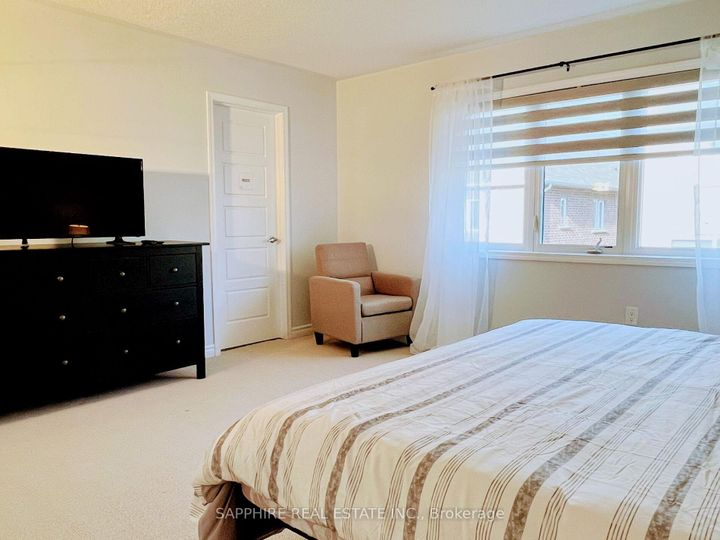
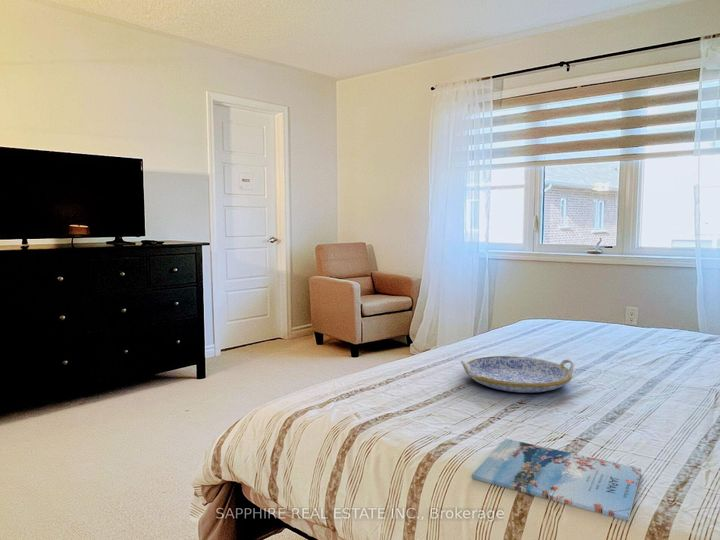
+ serving tray [460,355,575,394]
+ magazine [471,438,642,522]
